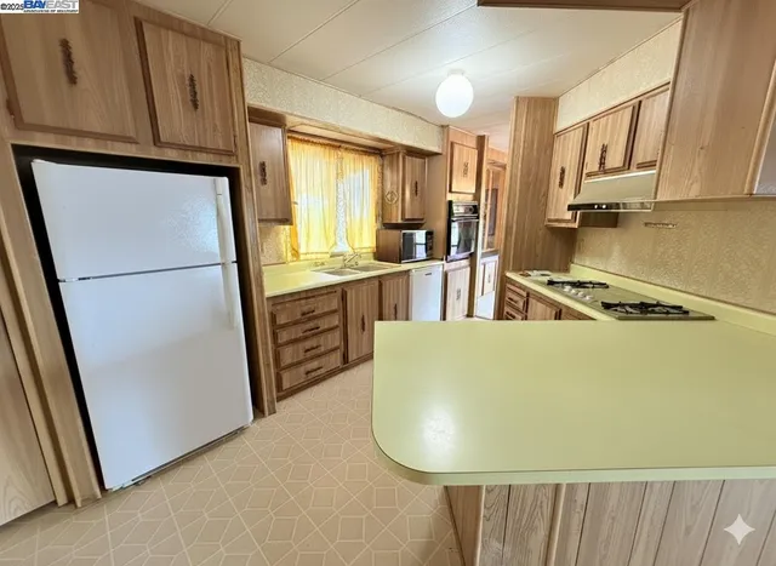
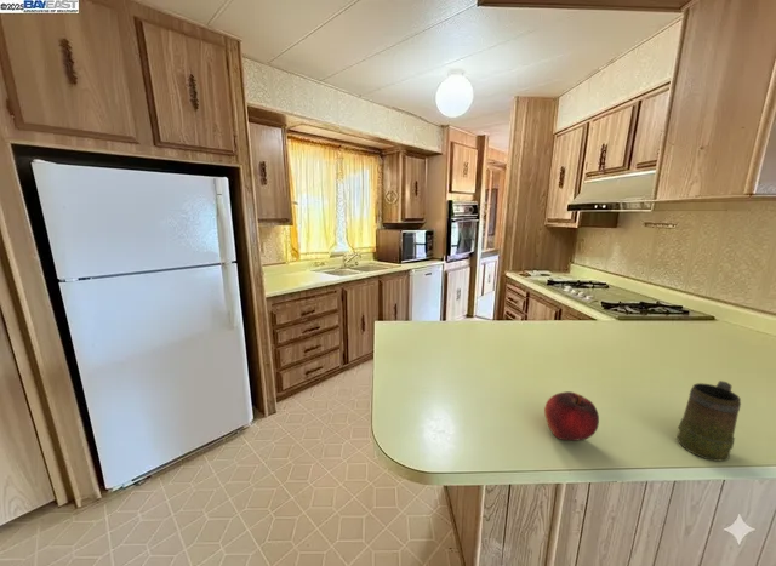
+ mug [675,379,742,463]
+ fruit [543,390,600,442]
